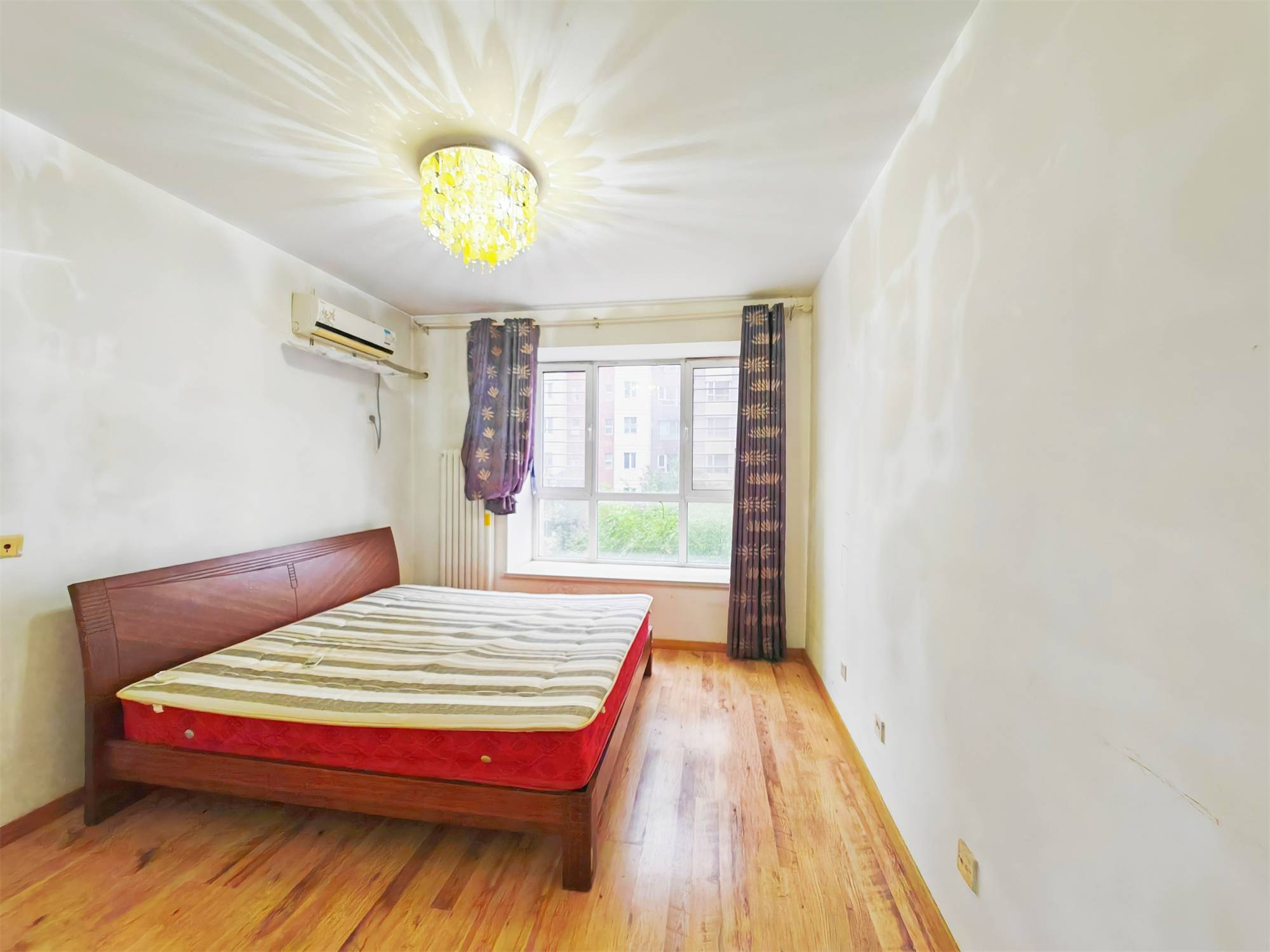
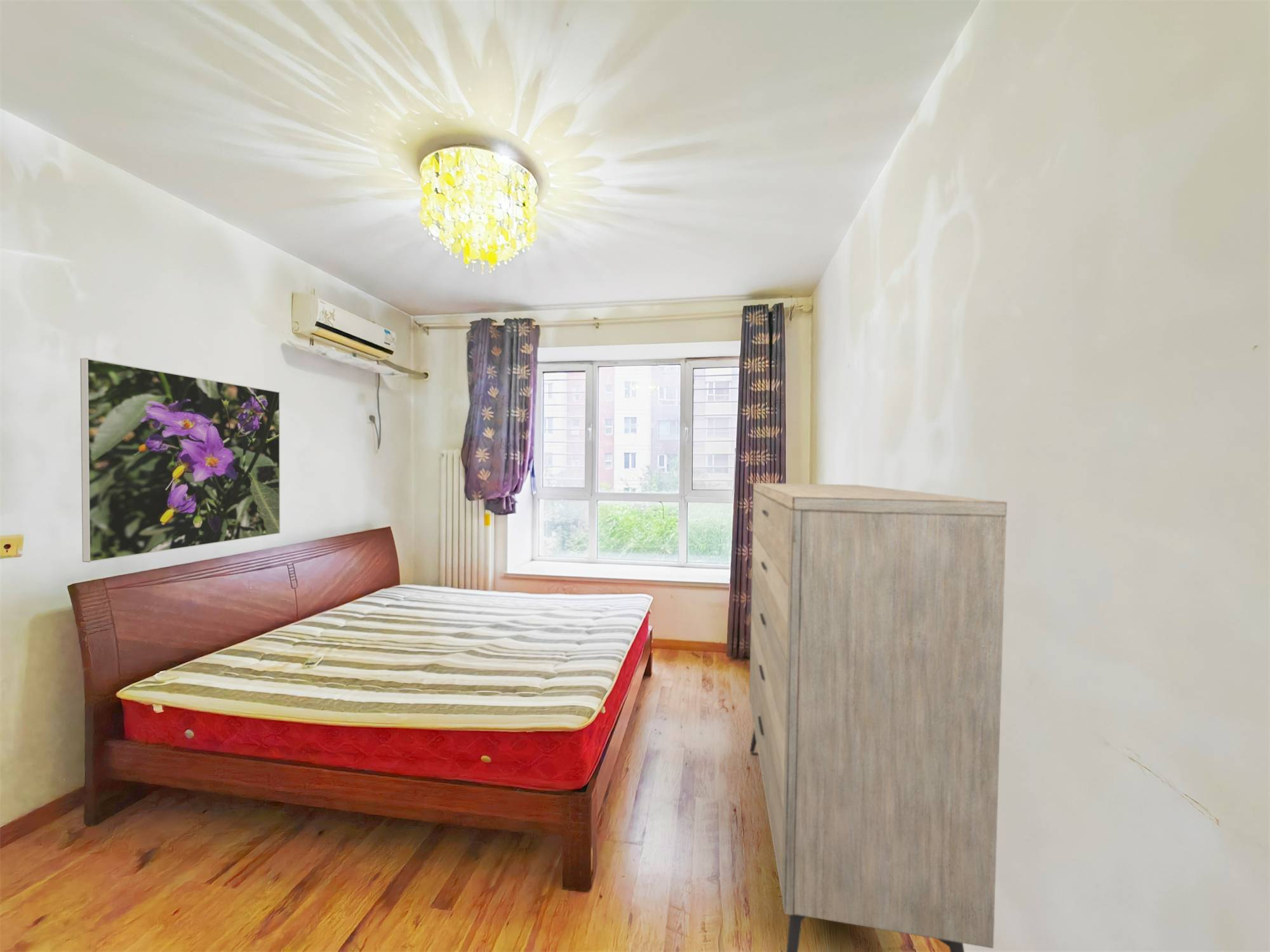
+ dresser [749,482,1008,952]
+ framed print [80,357,281,563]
